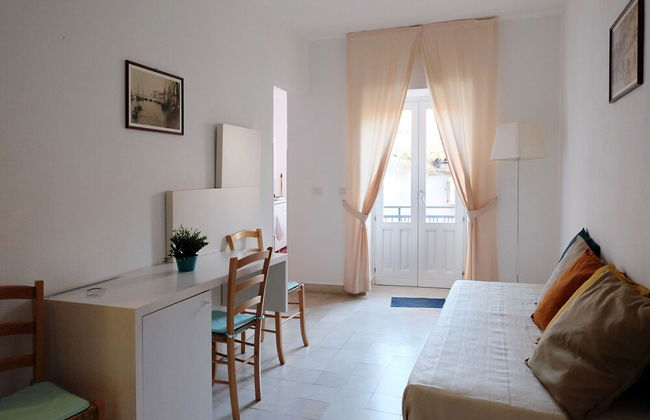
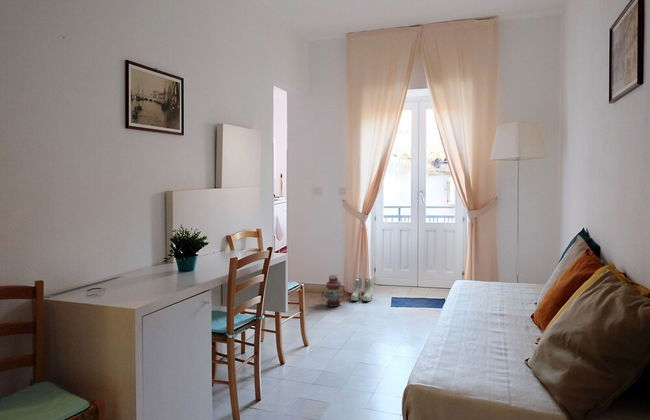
+ lantern [320,274,347,308]
+ boots [350,277,374,302]
